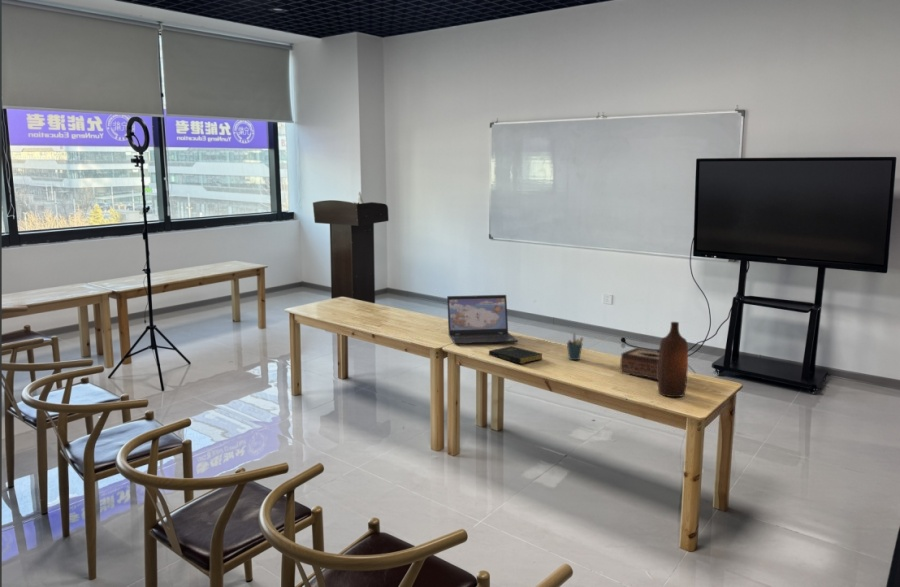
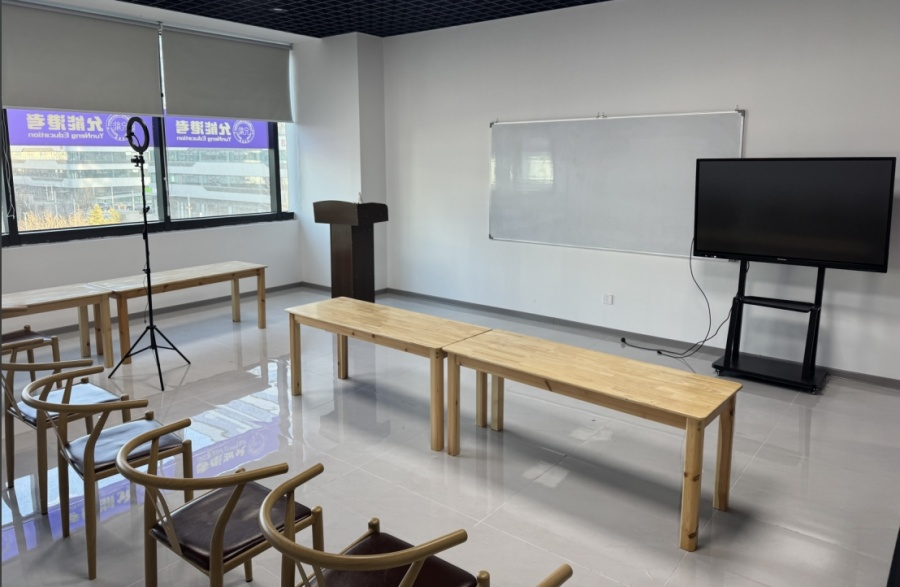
- laptop [446,294,519,345]
- book [488,345,543,365]
- tissue box [619,347,659,380]
- pen holder [566,332,584,361]
- bottle [657,321,689,398]
